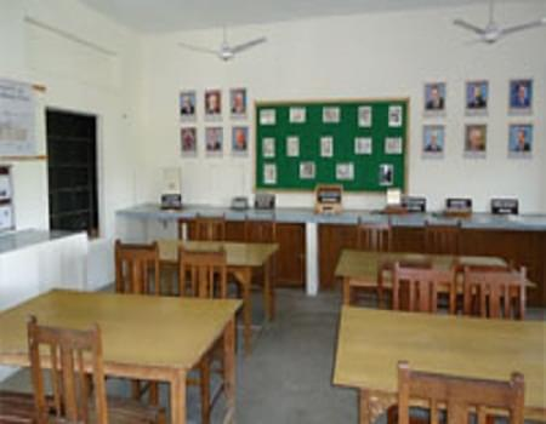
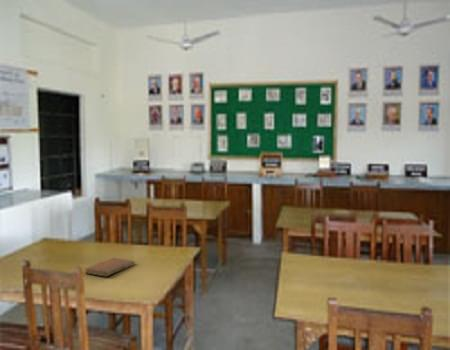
+ notebook [84,257,136,278]
